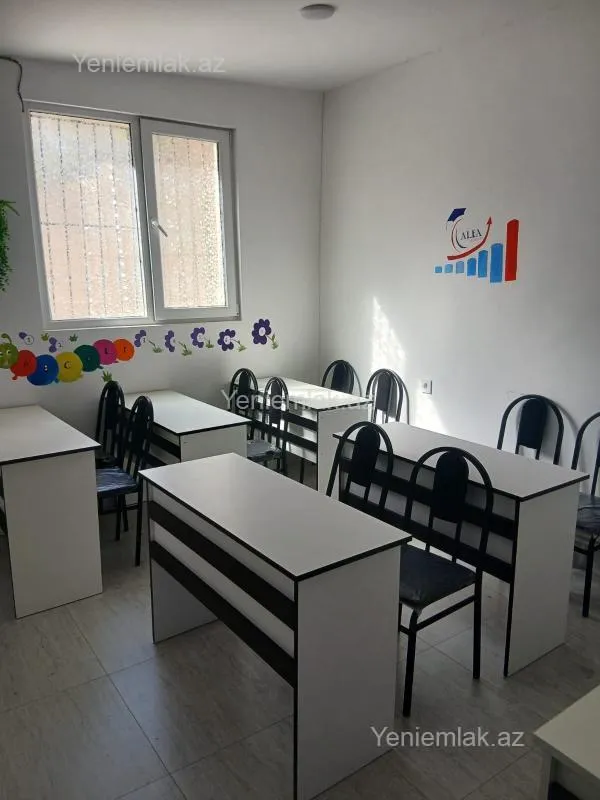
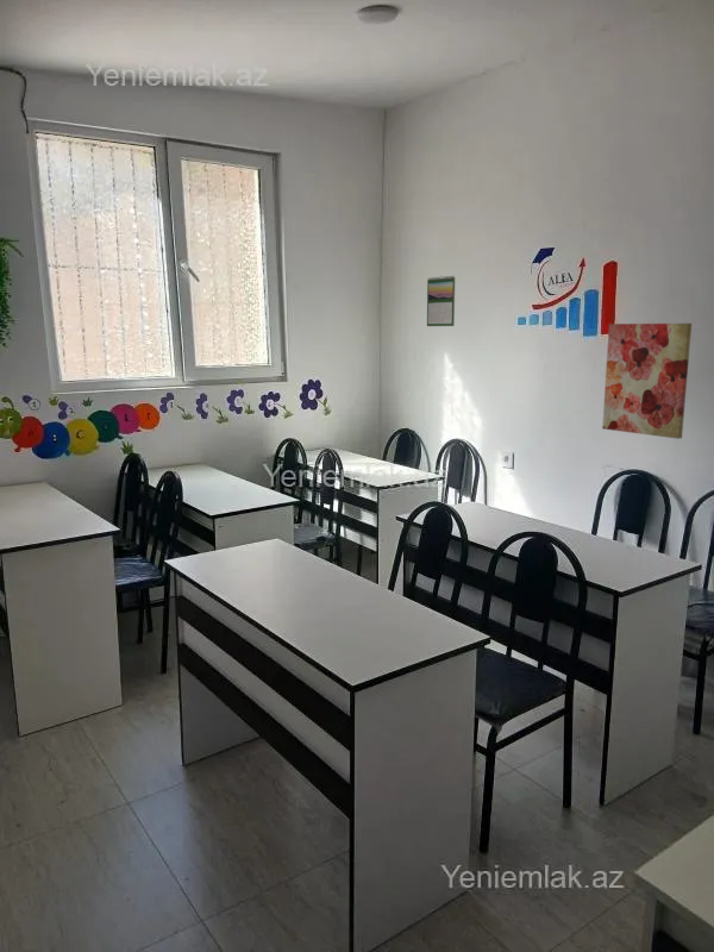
+ calendar [426,275,456,327]
+ wall art [601,322,693,440]
